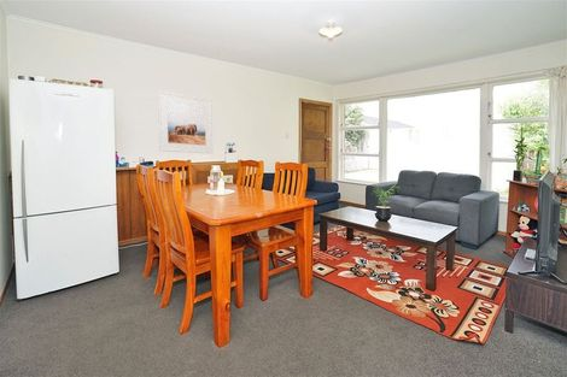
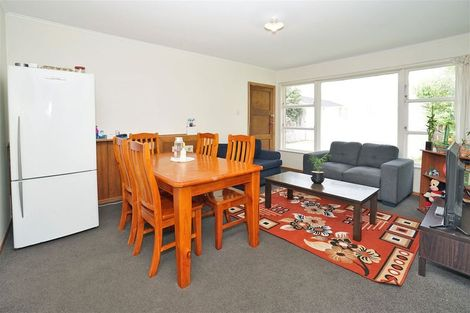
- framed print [157,90,215,154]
